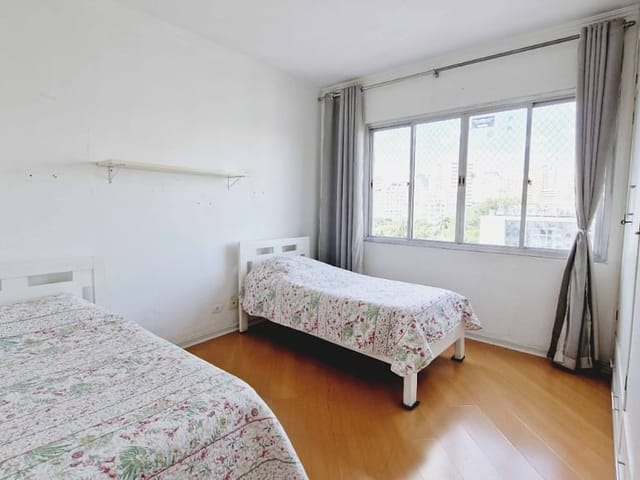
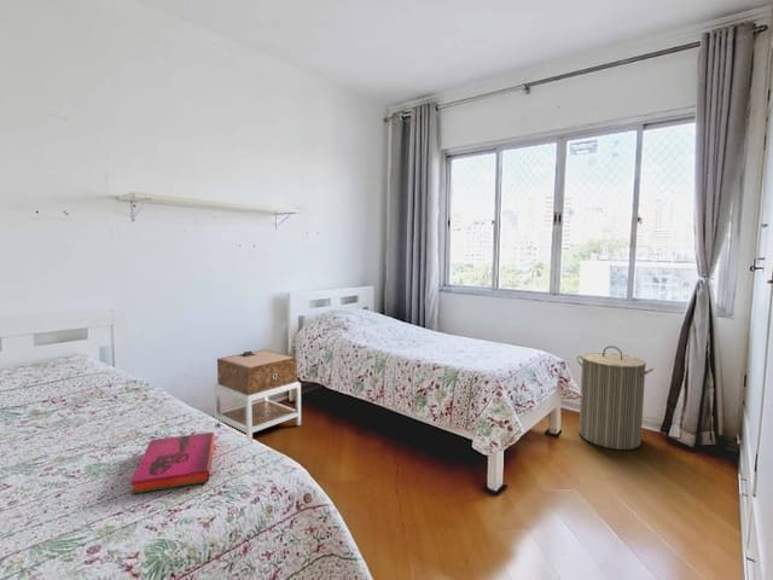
+ nightstand [213,348,302,445]
+ laundry hamper [575,344,655,451]
+ hardback book [129,431,216,495]
